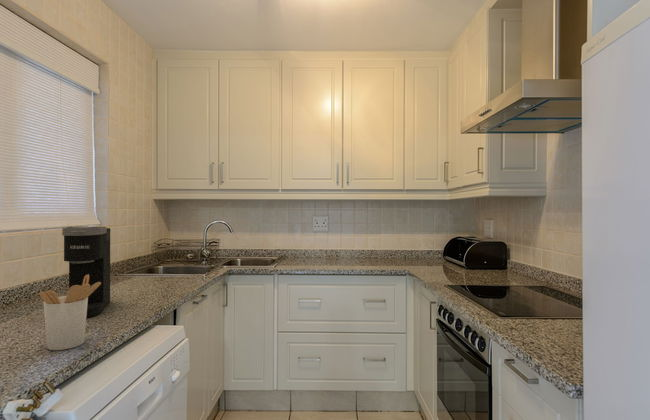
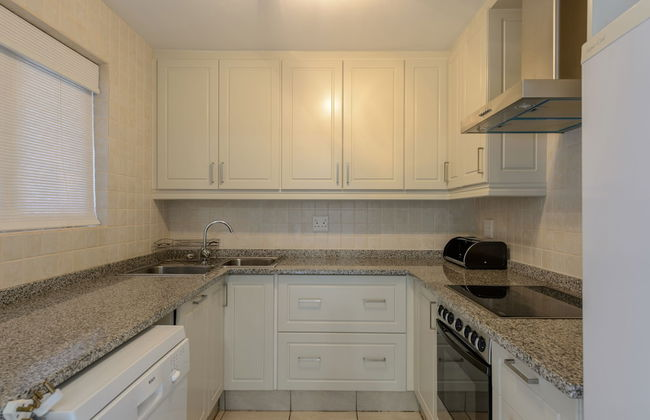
- coffee maker [61,226,111,319]
- utensil holder [38,274,101,351]
